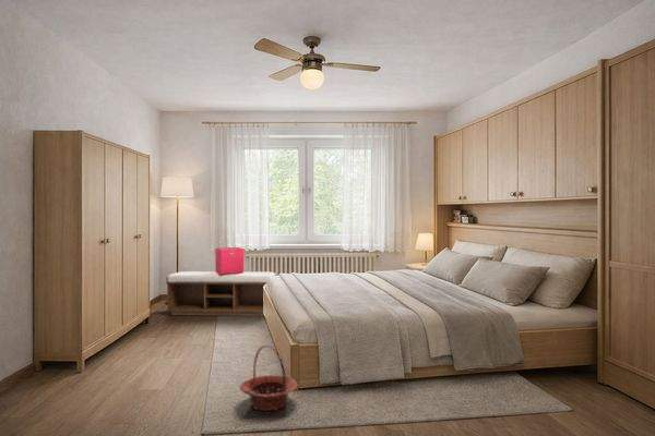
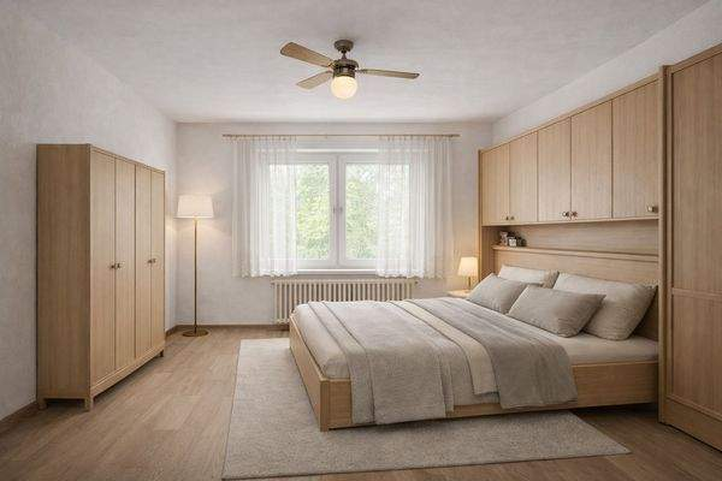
- basket [239,344,299,412]
- bench [165,270,278,317]
- storage bin [214,246,246,275]
